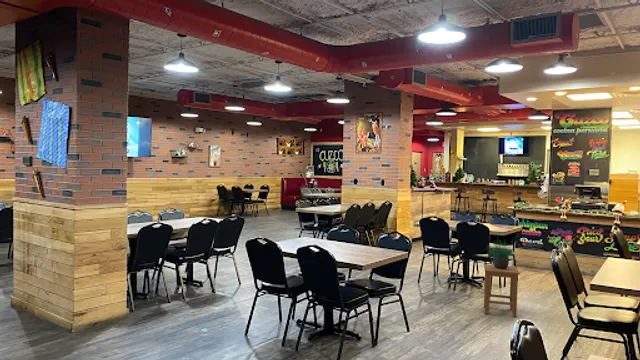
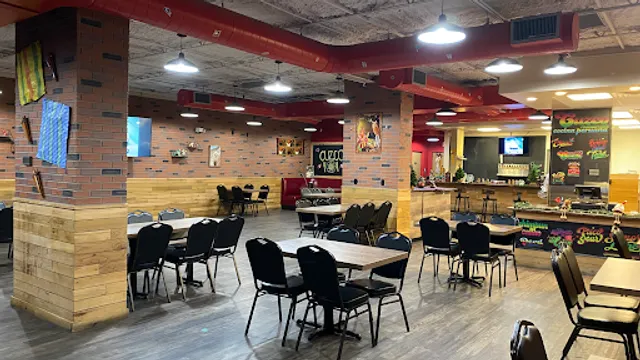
- stool [483,263,521,318]
- potted plant [487,235,517,269]
